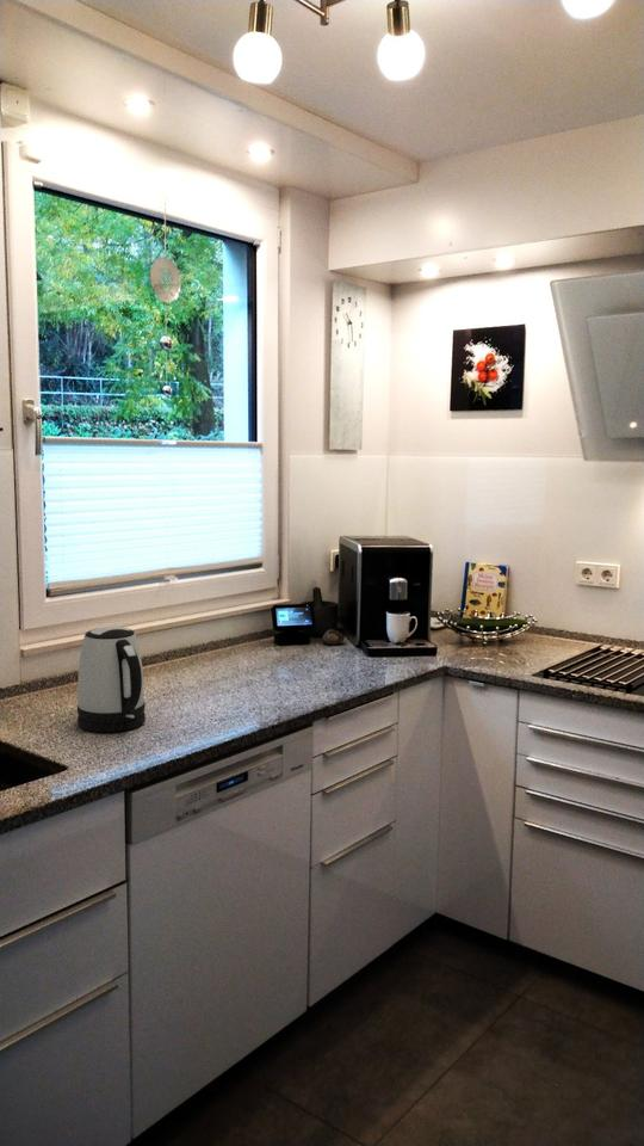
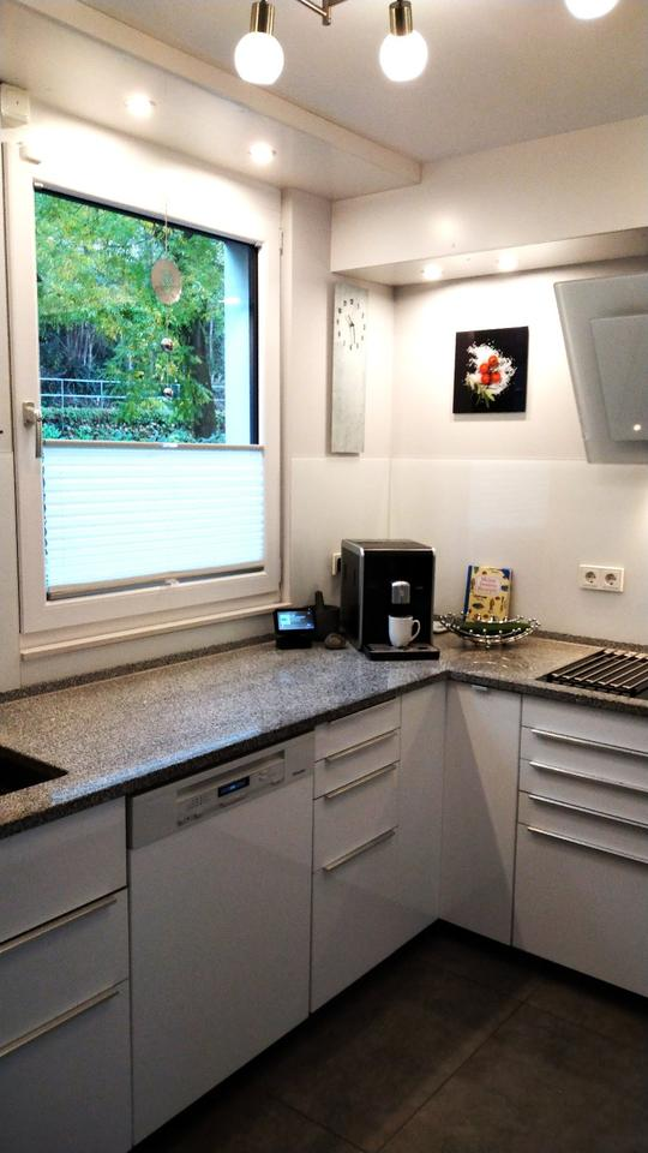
- kettle [76,626,147,733]
